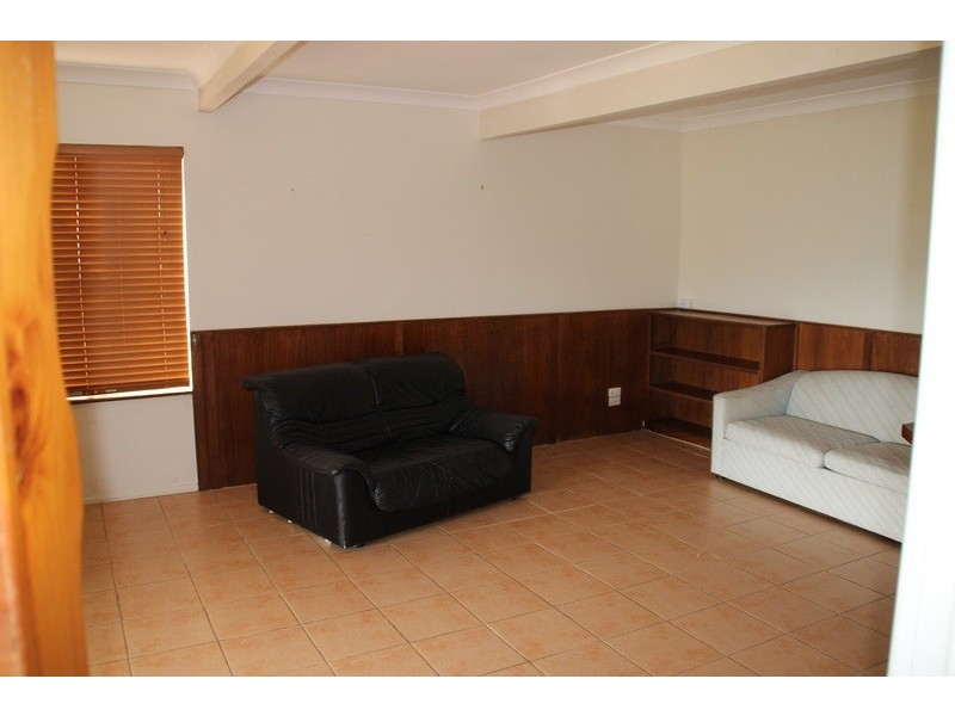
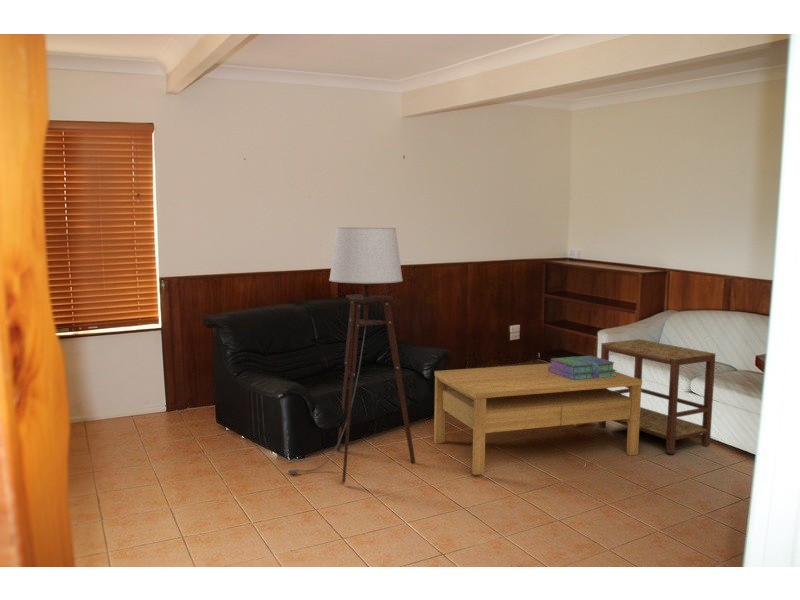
+ side table [597,338,717,455]
+ floor lamp [285,226,416,484]
+ coffee table [433,362,643,476]
+ stack of books [548,355,617,380]
